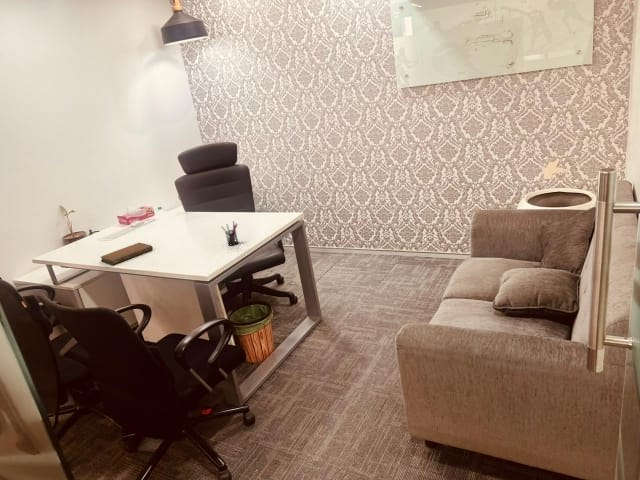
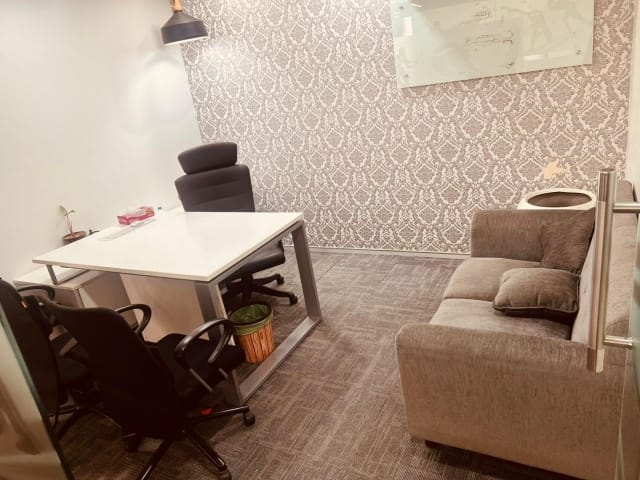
- notebook [99,242,154,266]
- pen holder [221,220,239,246]
